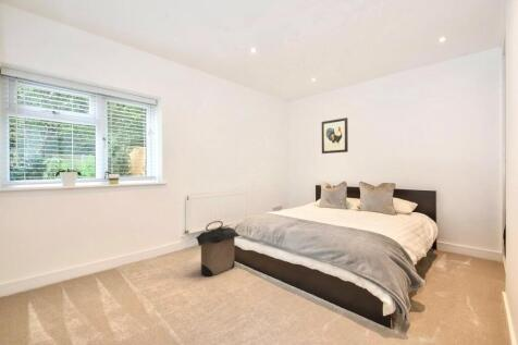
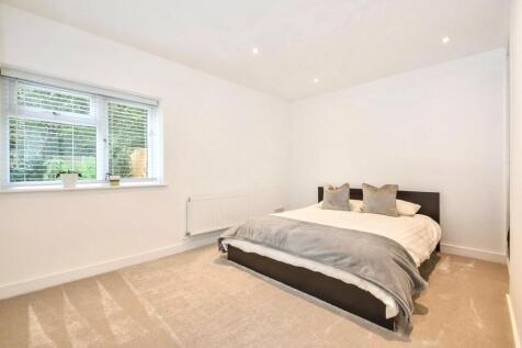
- wall art [321,116,349,155]
- laundry hamper [195,220,240,278]
